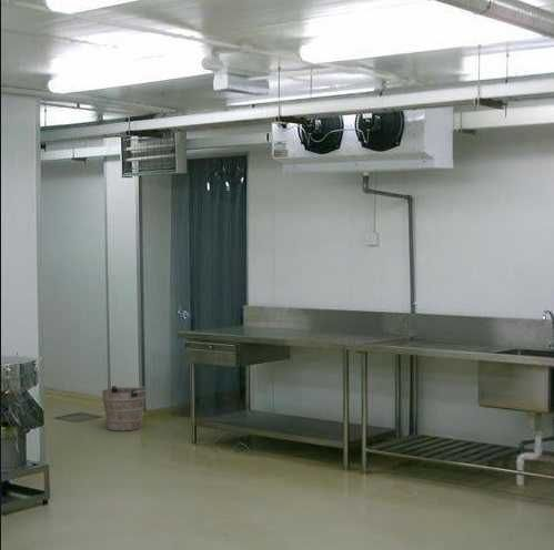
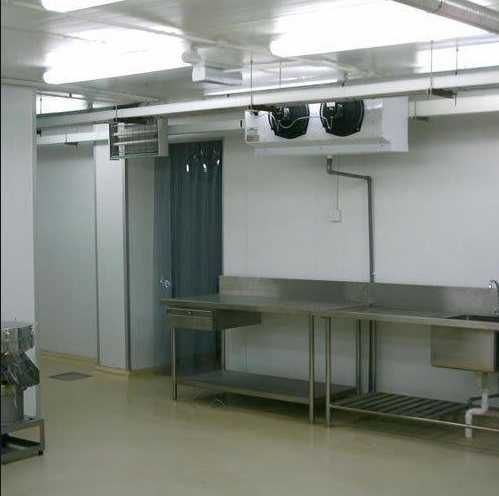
- bucket [101,385,152,431]
